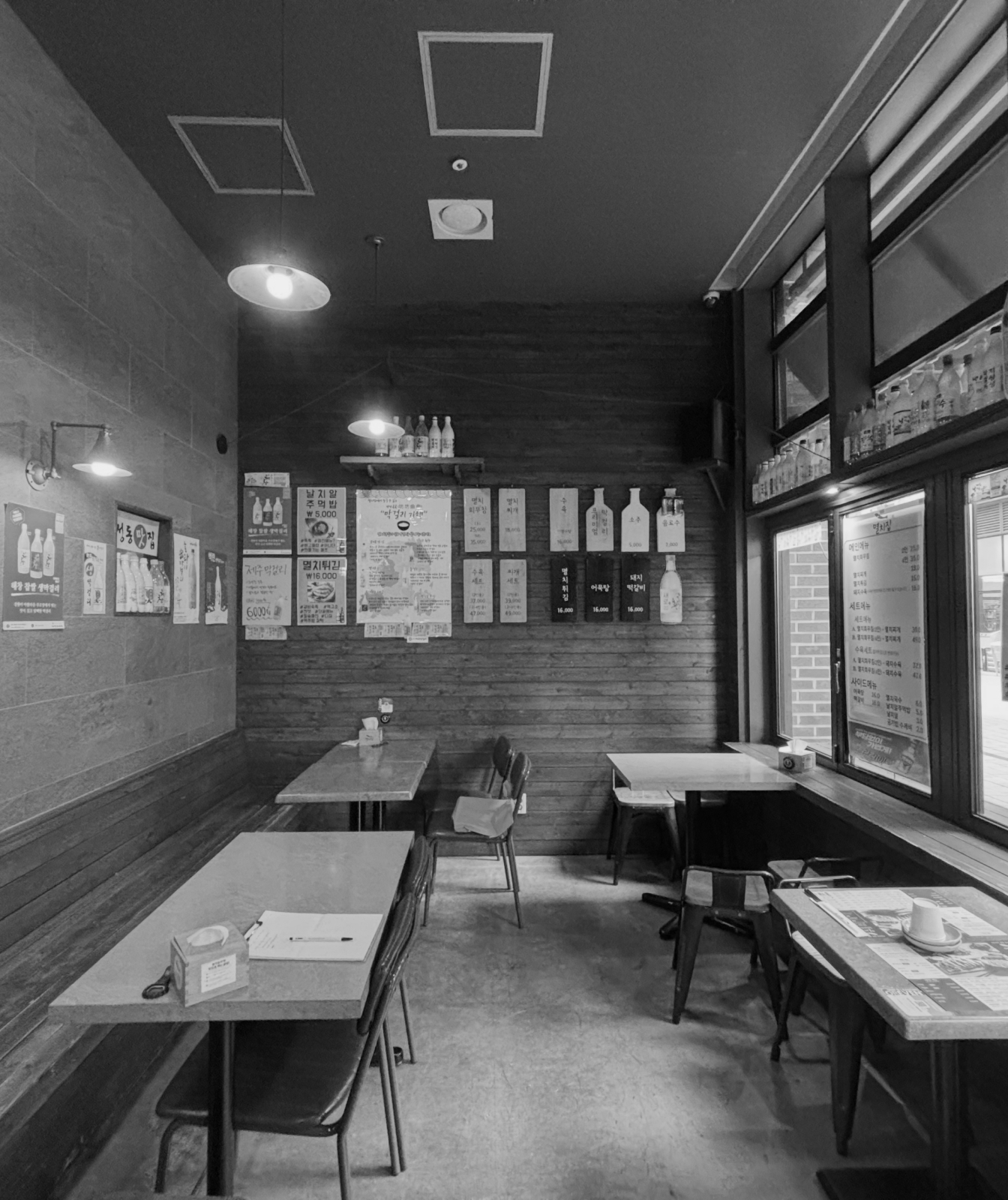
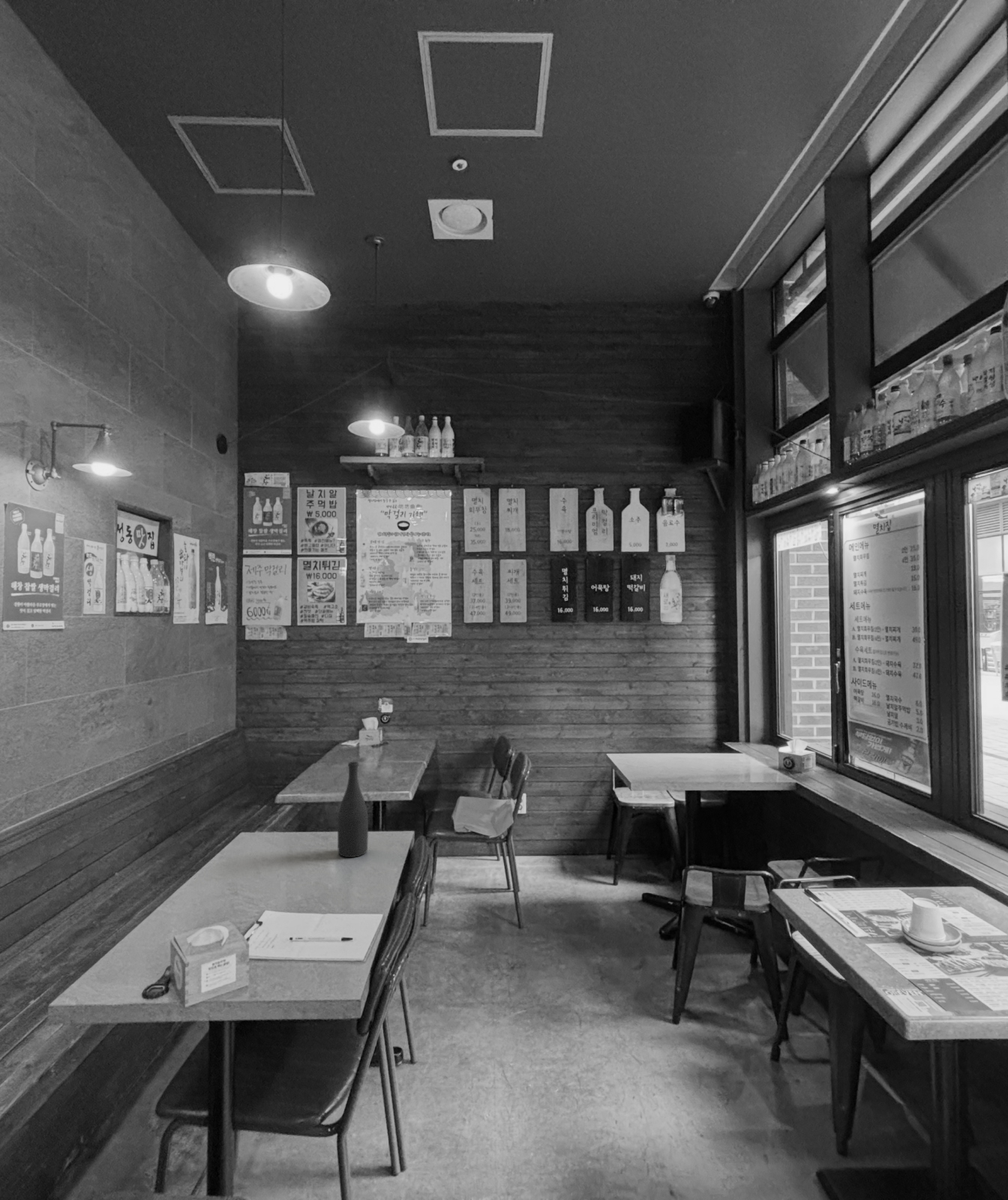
+ bottle [337,761,369,858]
